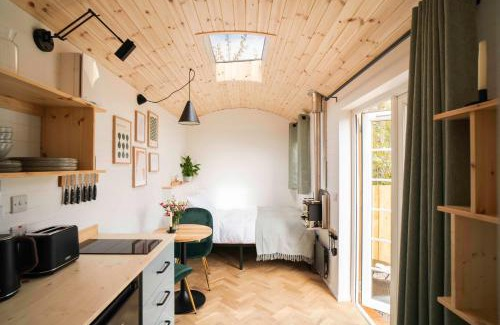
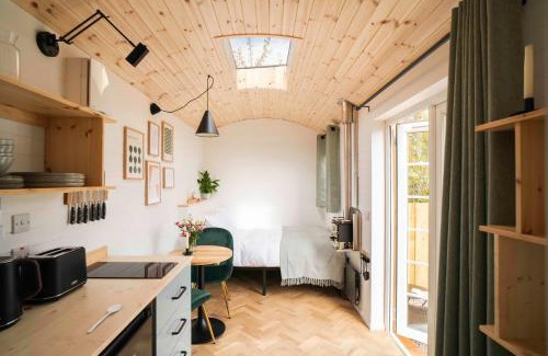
+ stirrer [87,303,123,334]
